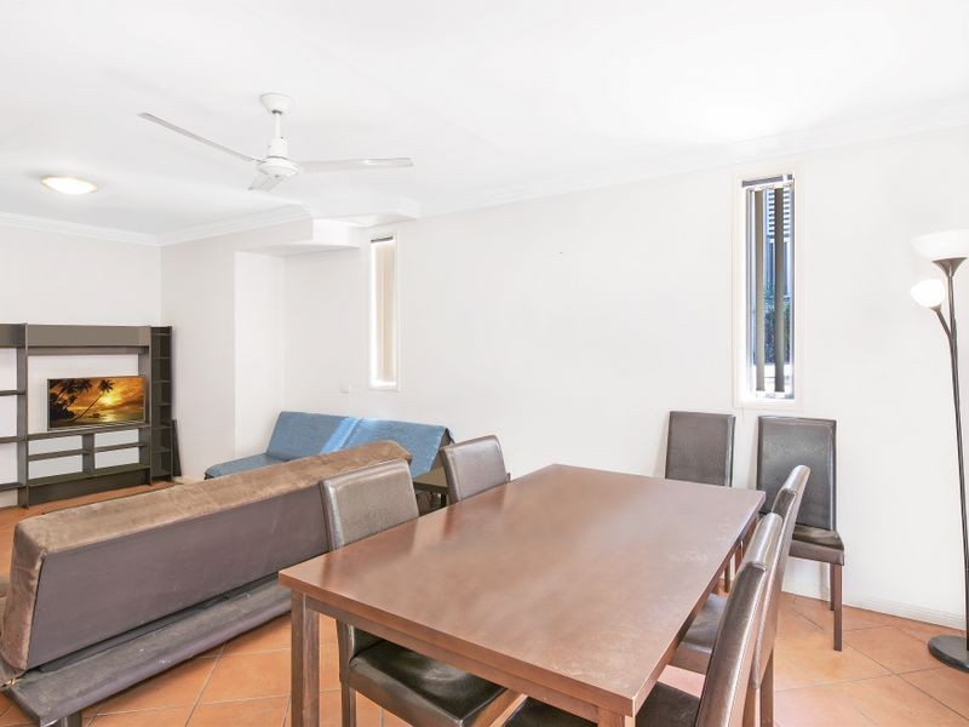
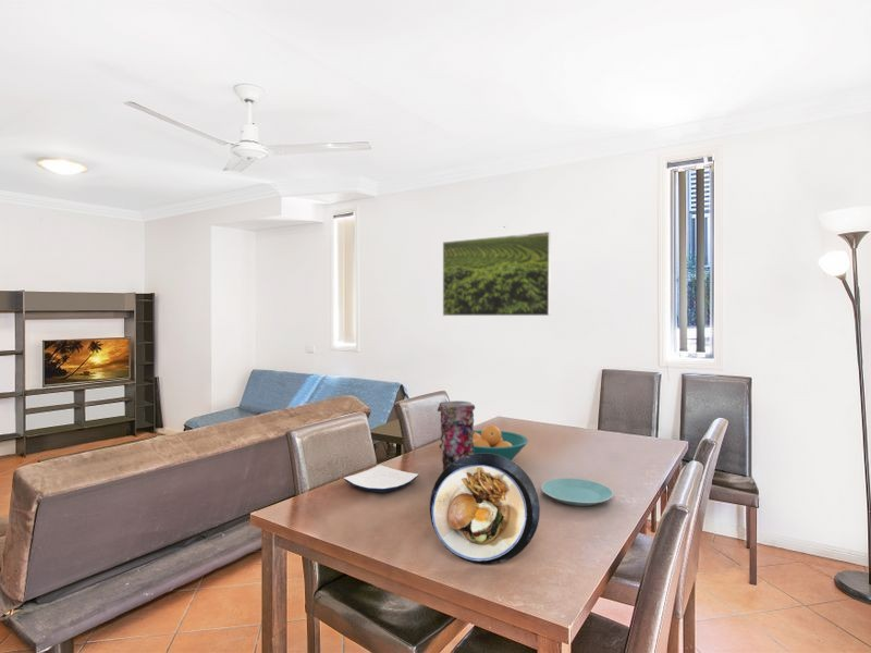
+ plate [429,454,541,566]
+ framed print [442,231,552,317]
+ vase [437,401,476,475]
+ fruit bowl [473,424,529,461]
+ plate [540,477,614,507]
+ plate [343,464,419,493]
